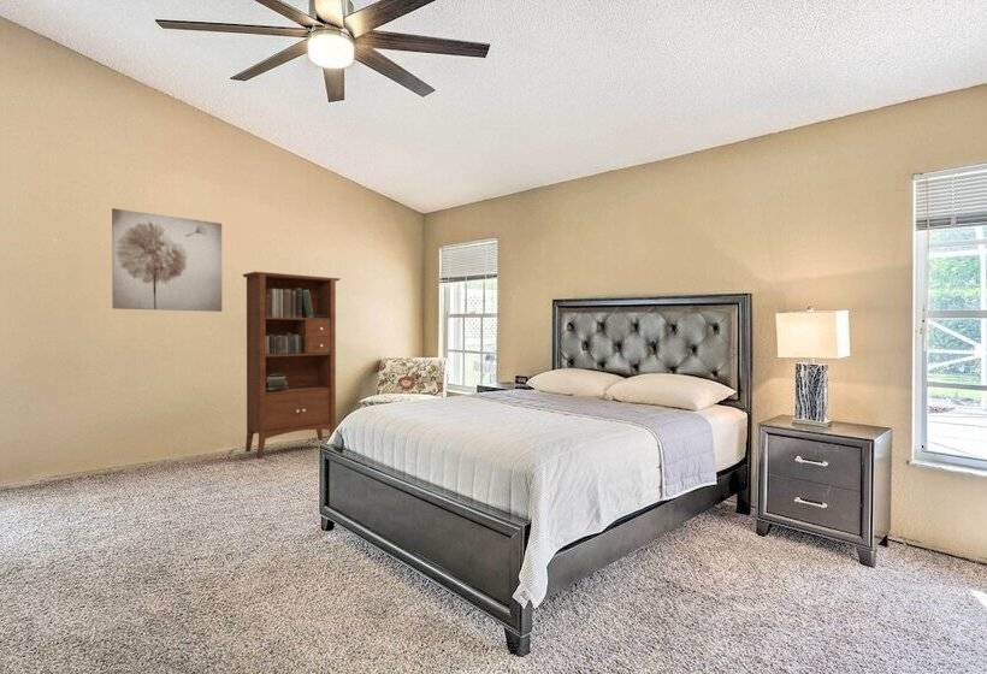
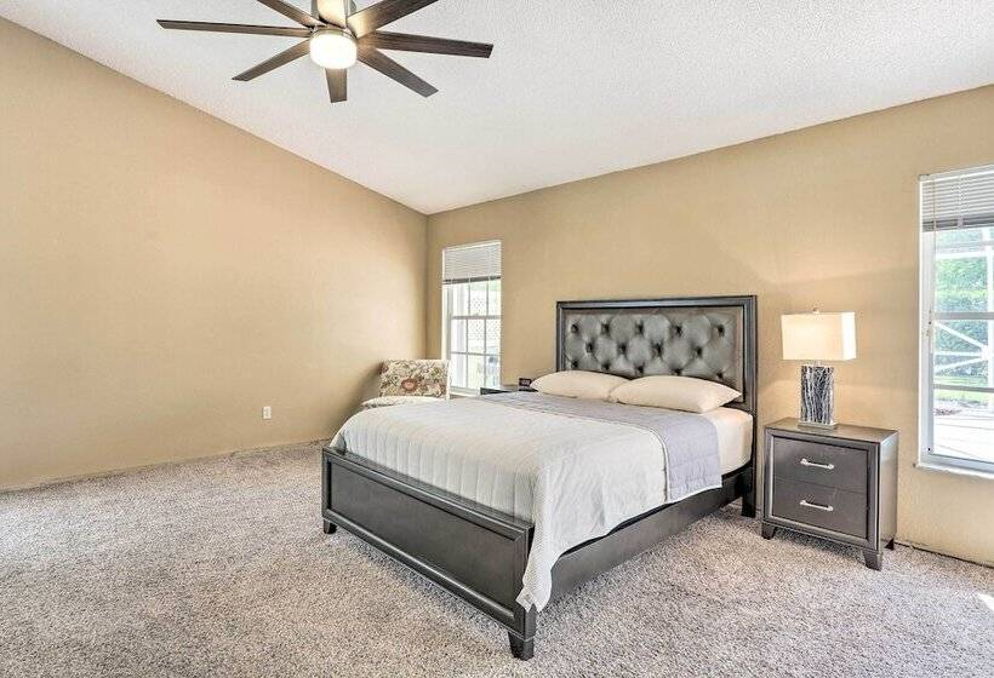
- wall art [111,207,223,313]
- bookcase [241,271,342,459]
